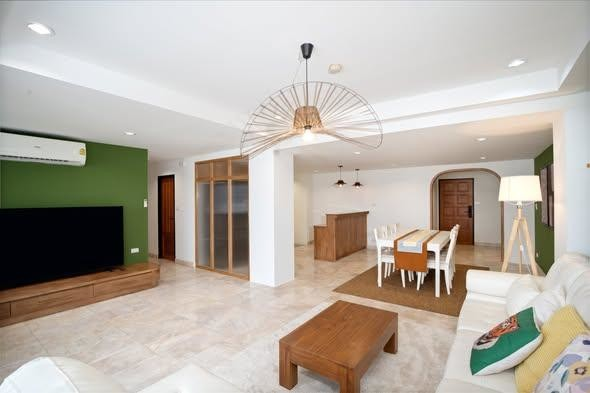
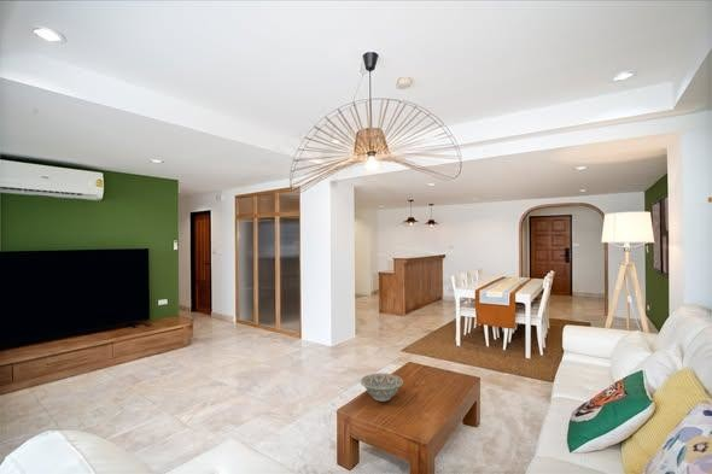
+ decorative bowl [360,371,404,402]
